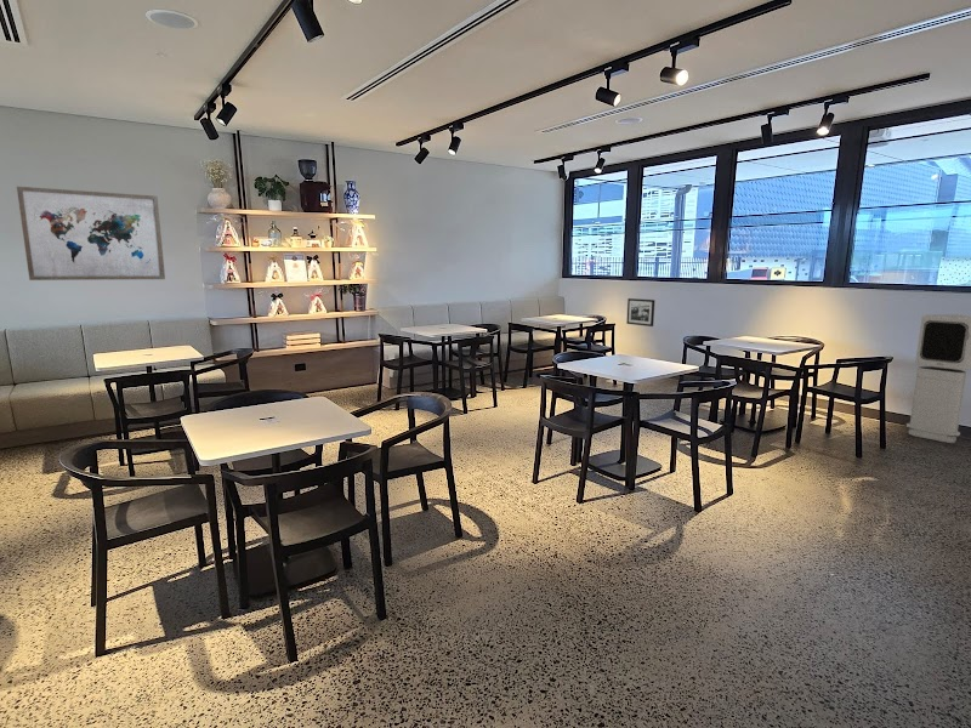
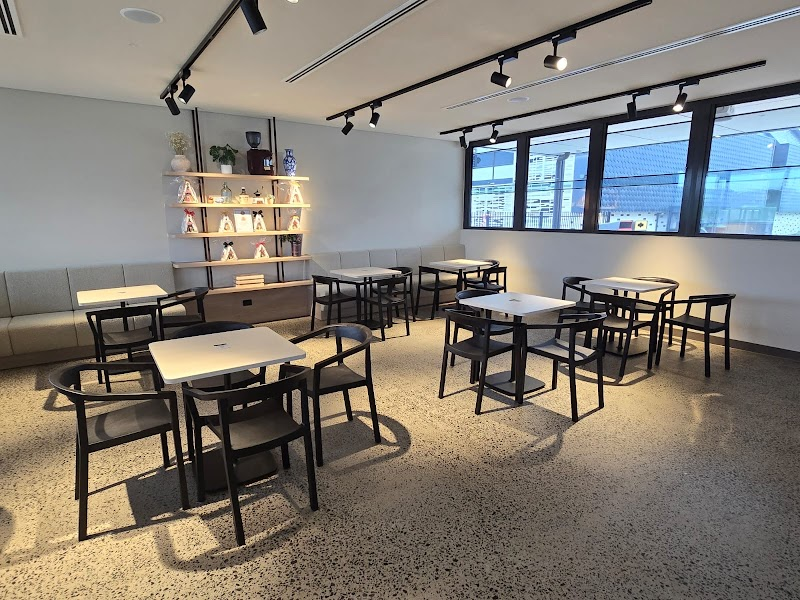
- air purifier [905,313,971,444]
- wall art [16,186,166,281]
- picture frame [626,297,657,328]
